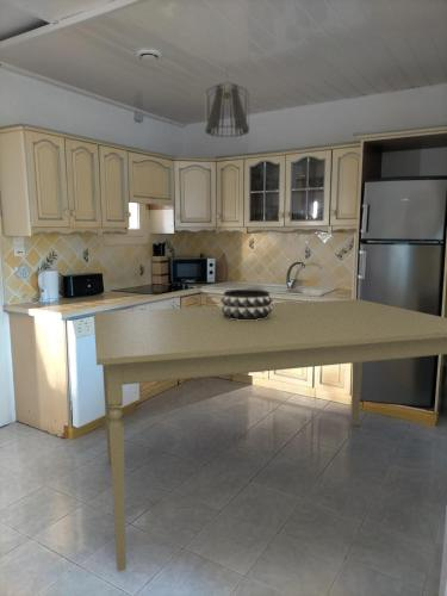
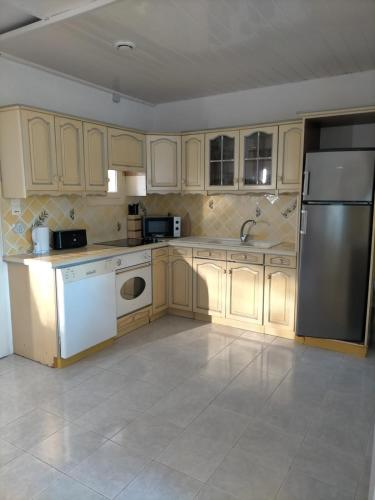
- dining table [93,298,447,572]
- decorative bowl [219,288,273,321]
- pendant light [204,68,250,138]
